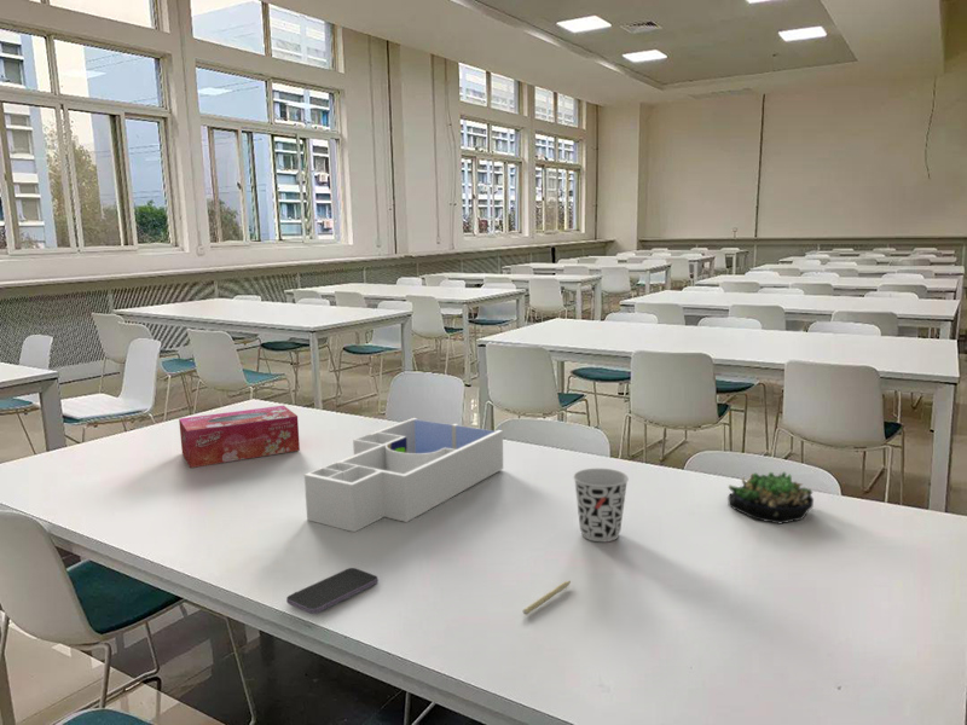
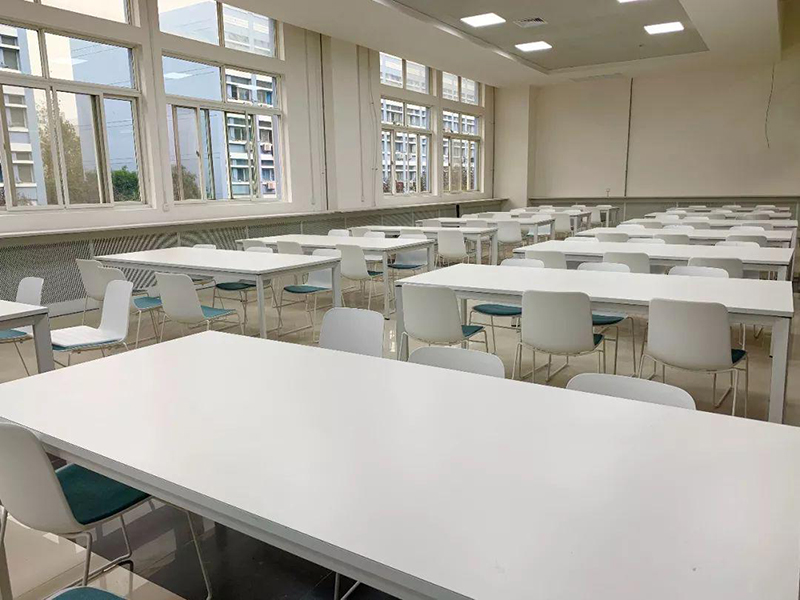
- tissue box [178,405,301,469]
- cup [572,468,630,543]
- succulent plant [726,471,815,524]
- desk organizer [303,417,504,533]
- smartphone [285,567,380,615]
- pencil [522,580,572,616]
